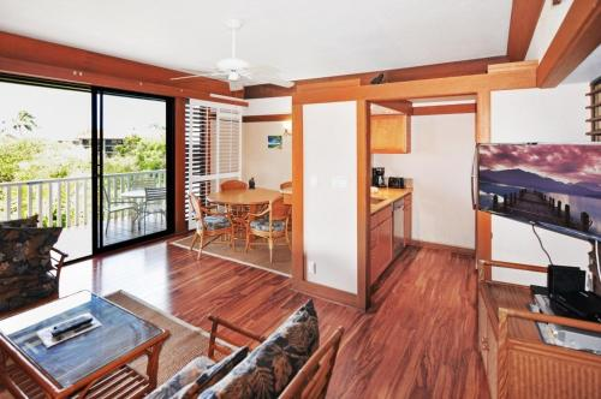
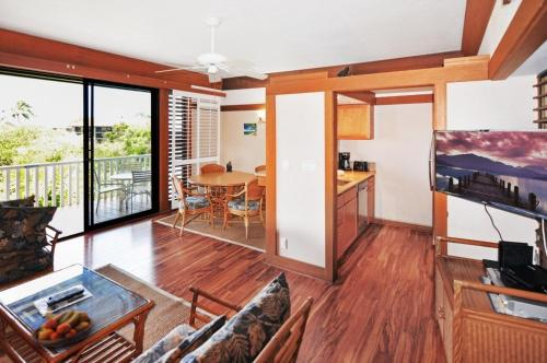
+ fruit bowl [30,307,94,349]
